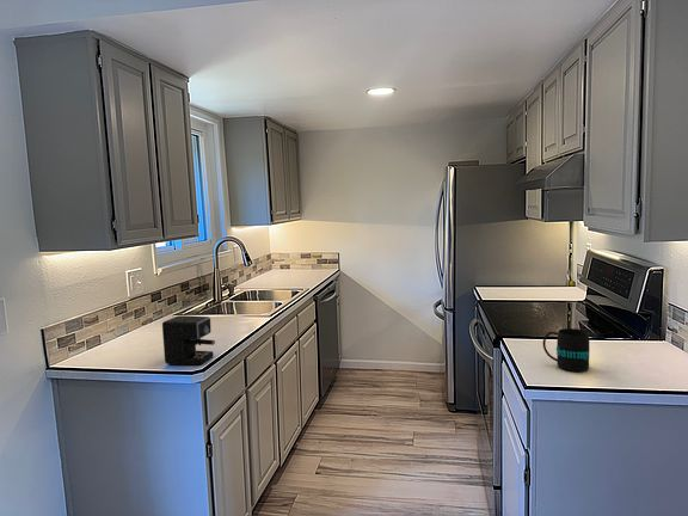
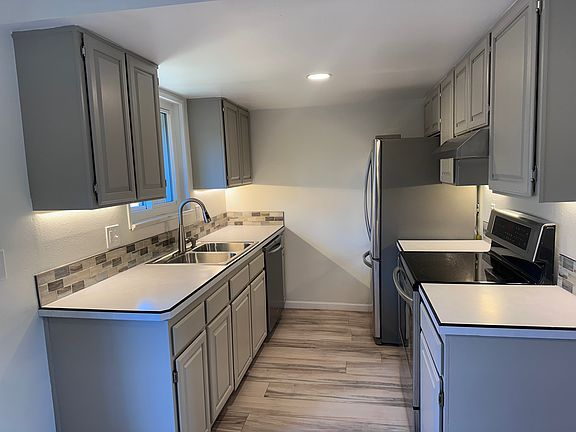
- coffee maker [161,314,216,366]
- mug [542,327,590,373]
